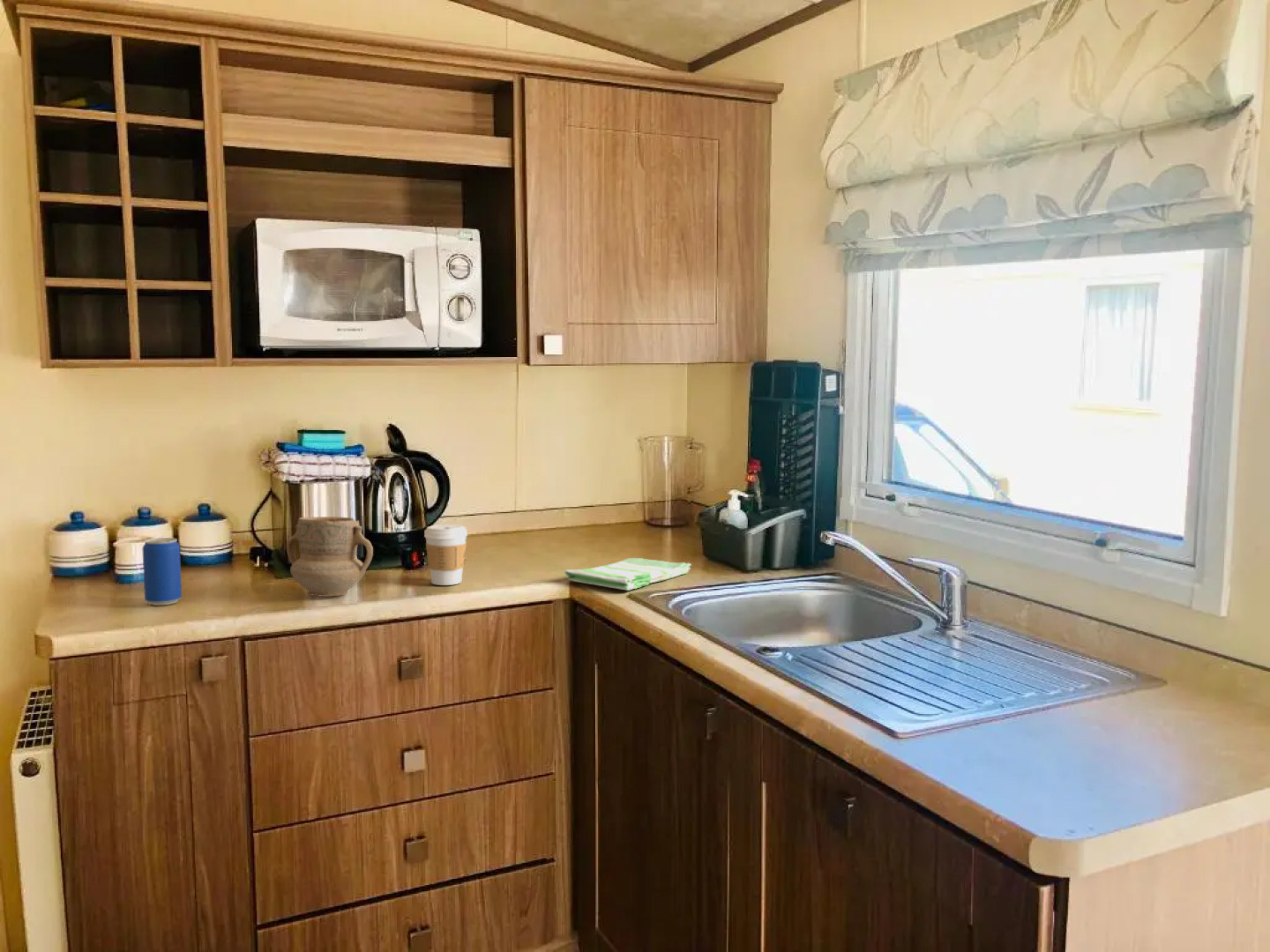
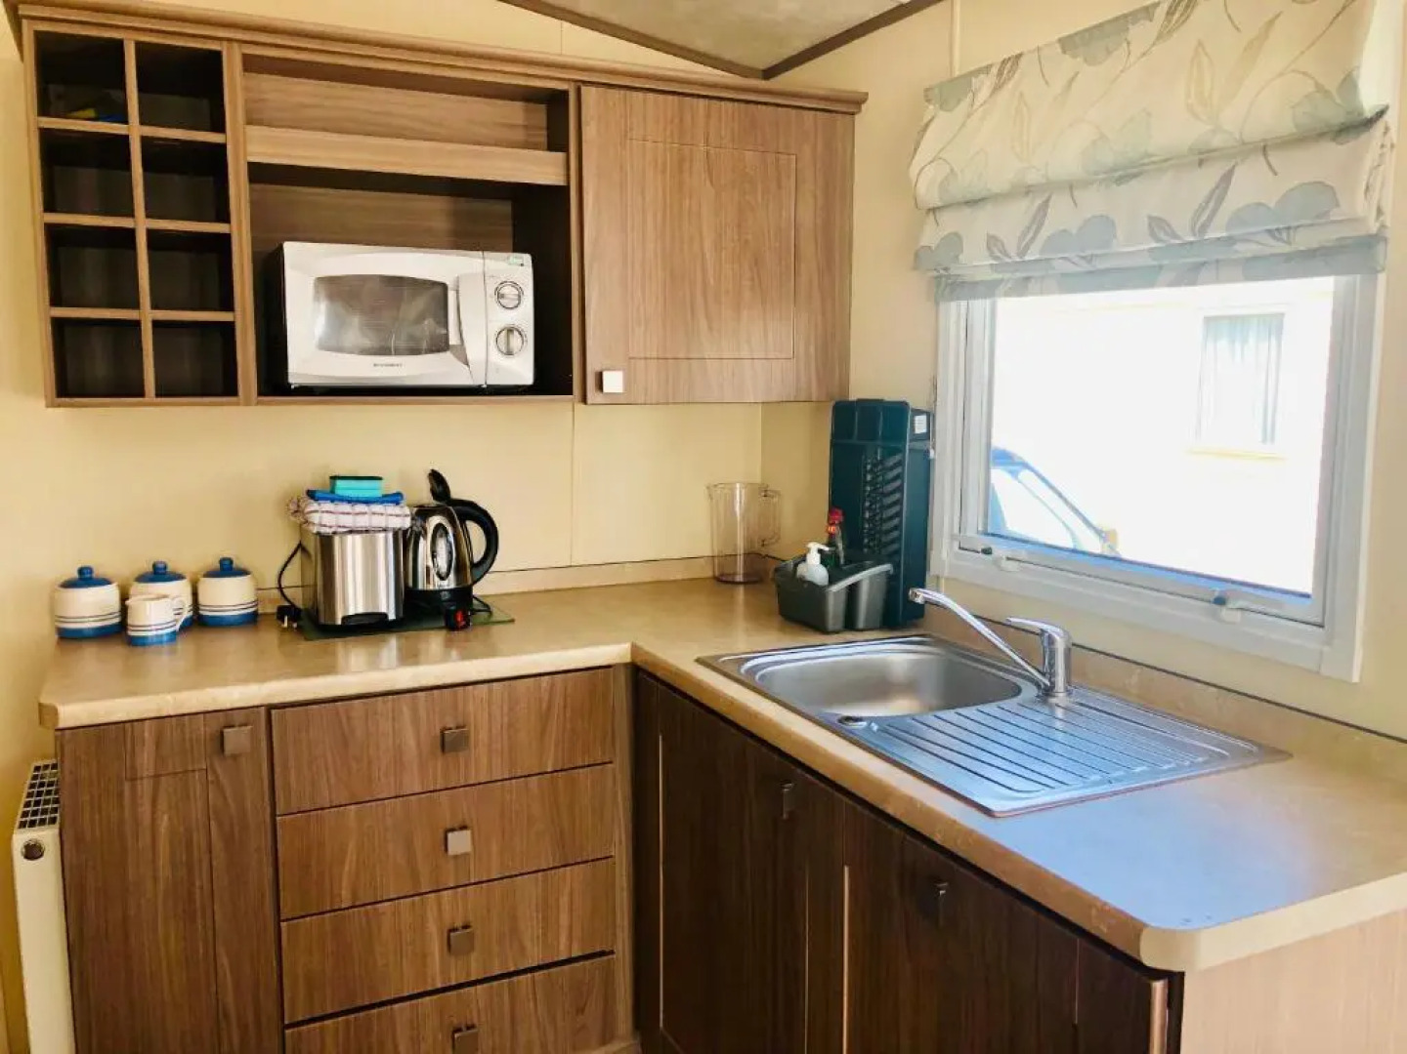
- mug [286,516,374,598]
- dish towel [564,557,692,591]
- coffee cup [423,524,468,586]
- beverage can [141,537,183,606]
